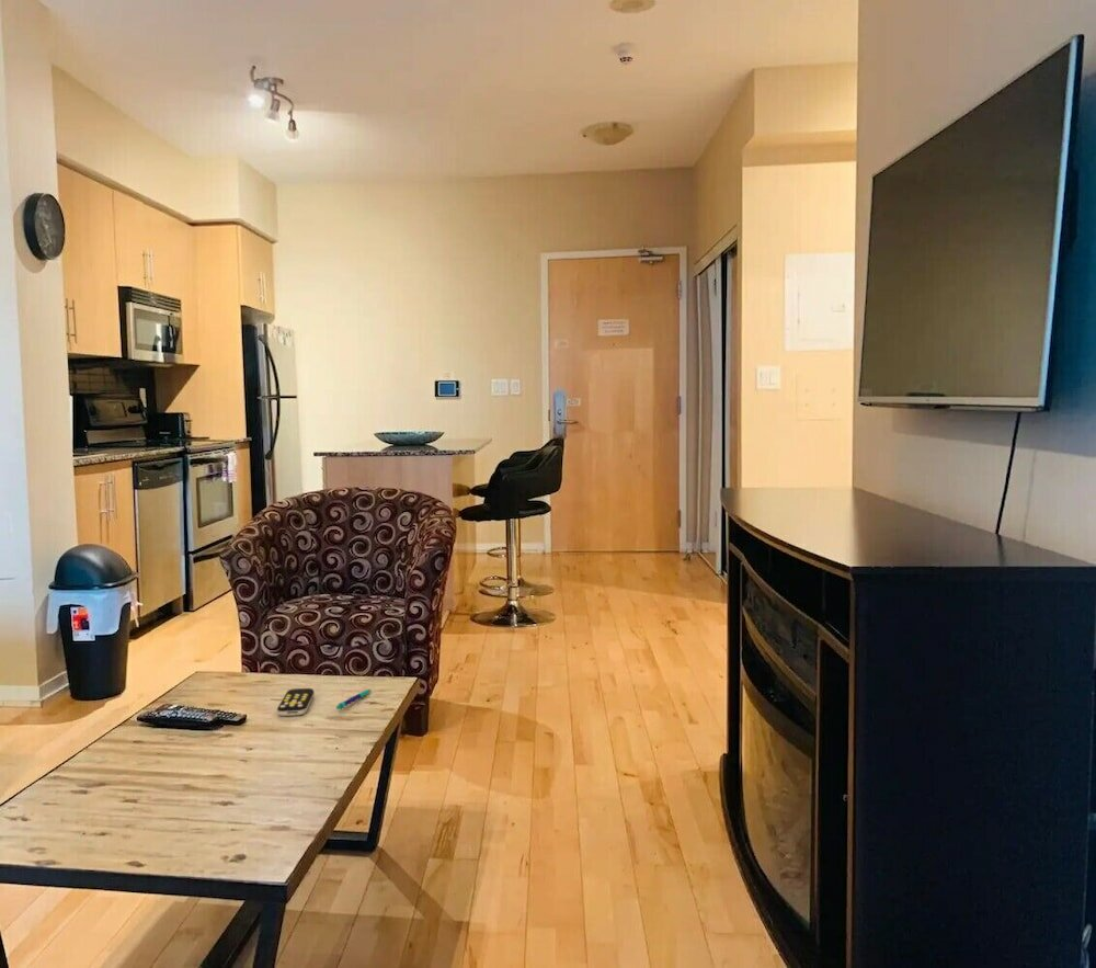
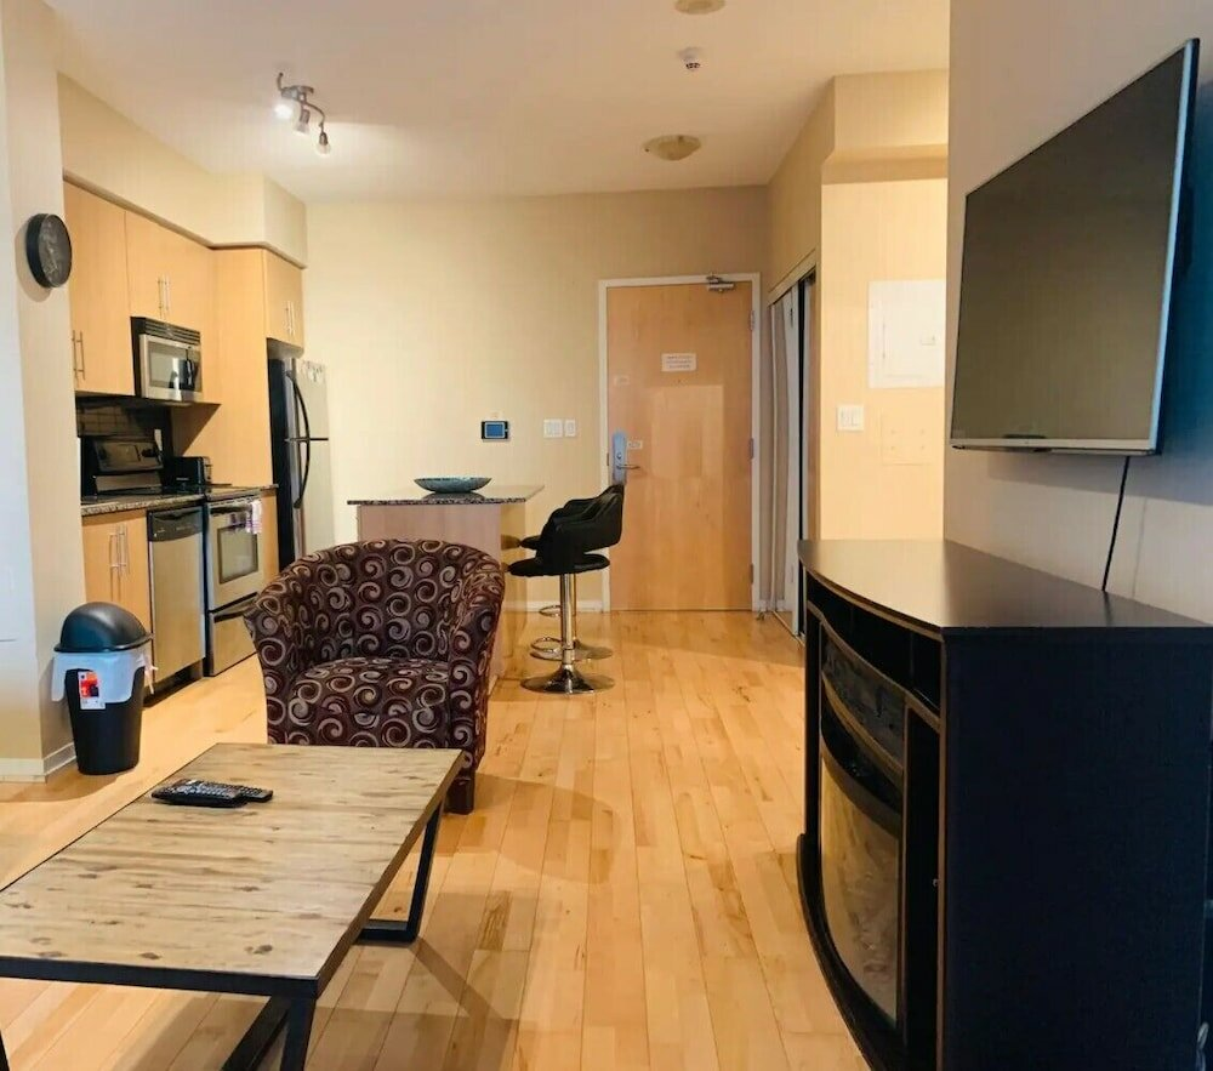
- pen [335,688,373,710]
- remote control [276,687,316,717]
